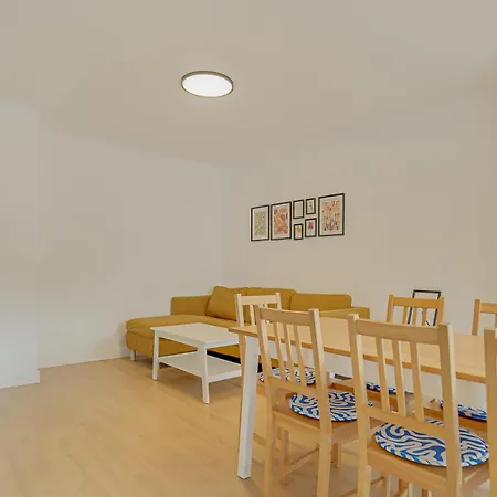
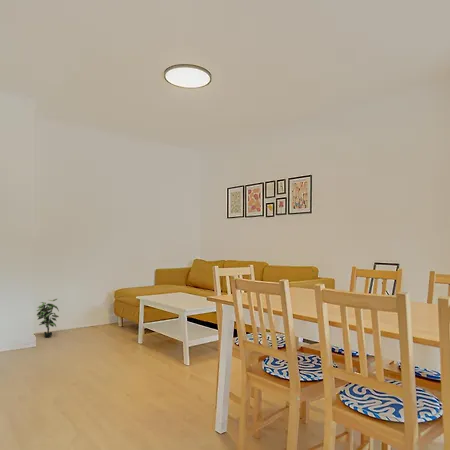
+ potted plant [36,298,60,338]
